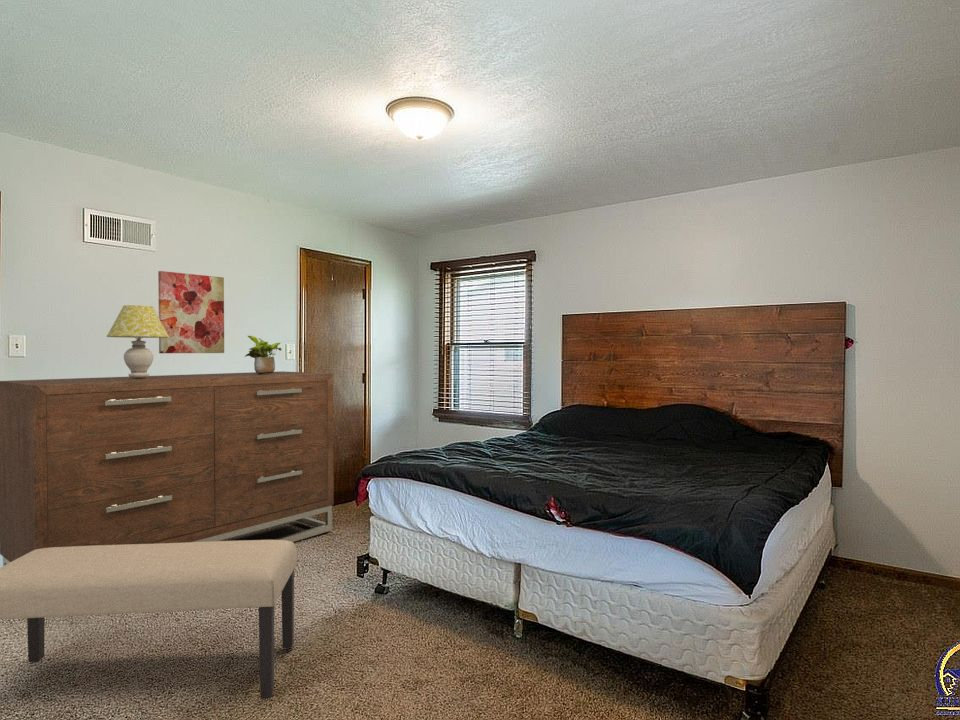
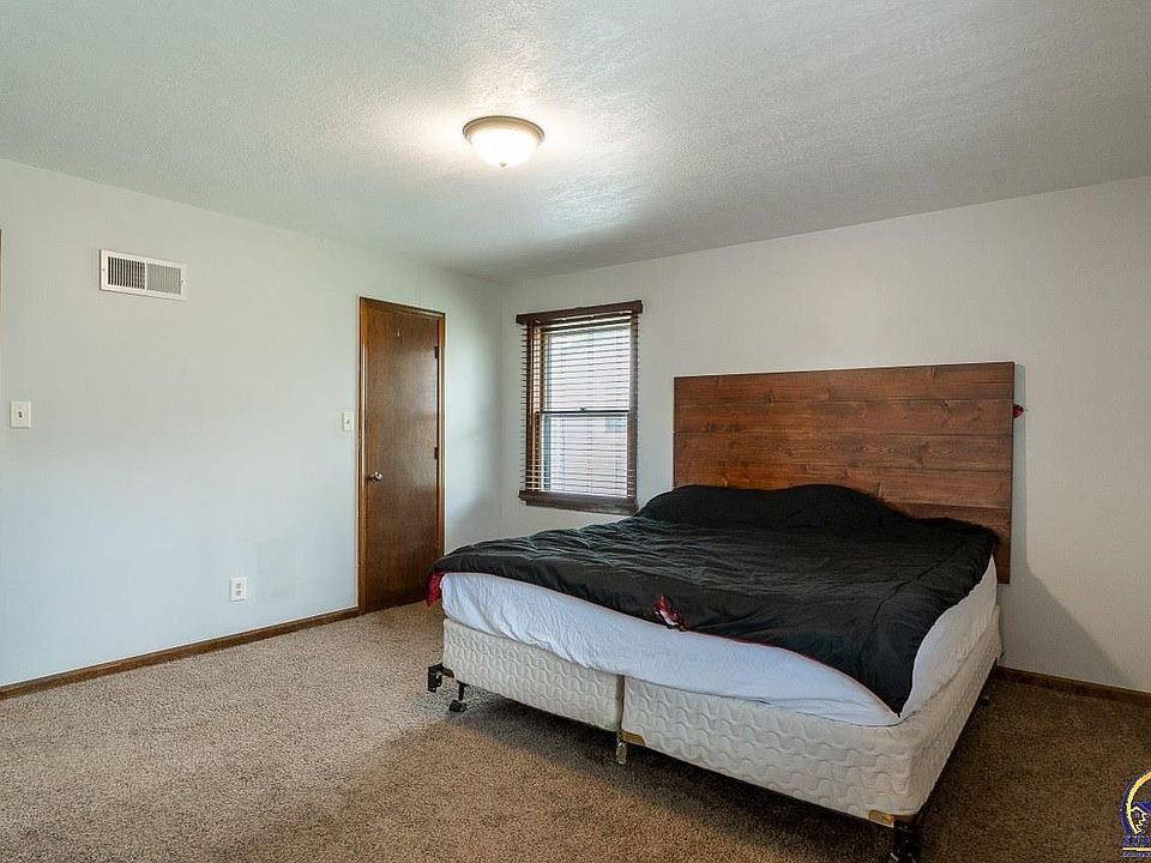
- dresser [0,370,335,567]
- table lamp [106,304,169,379]
- potted plant [244,335,282,374]
- wall art [157,270,225,354]
- bench [0,539,298,700]
